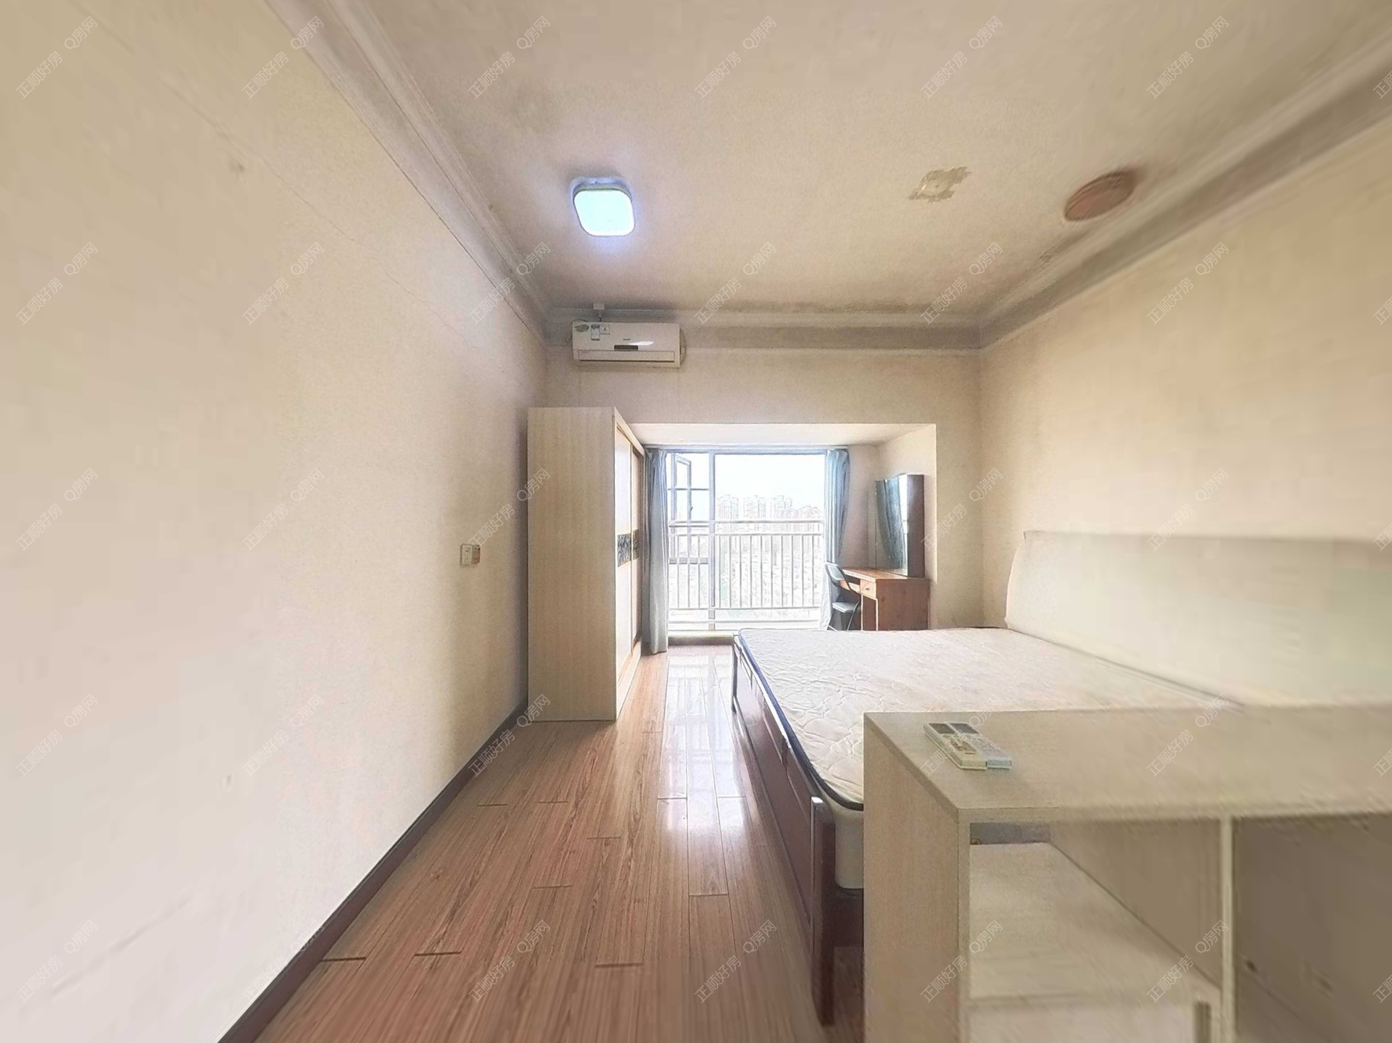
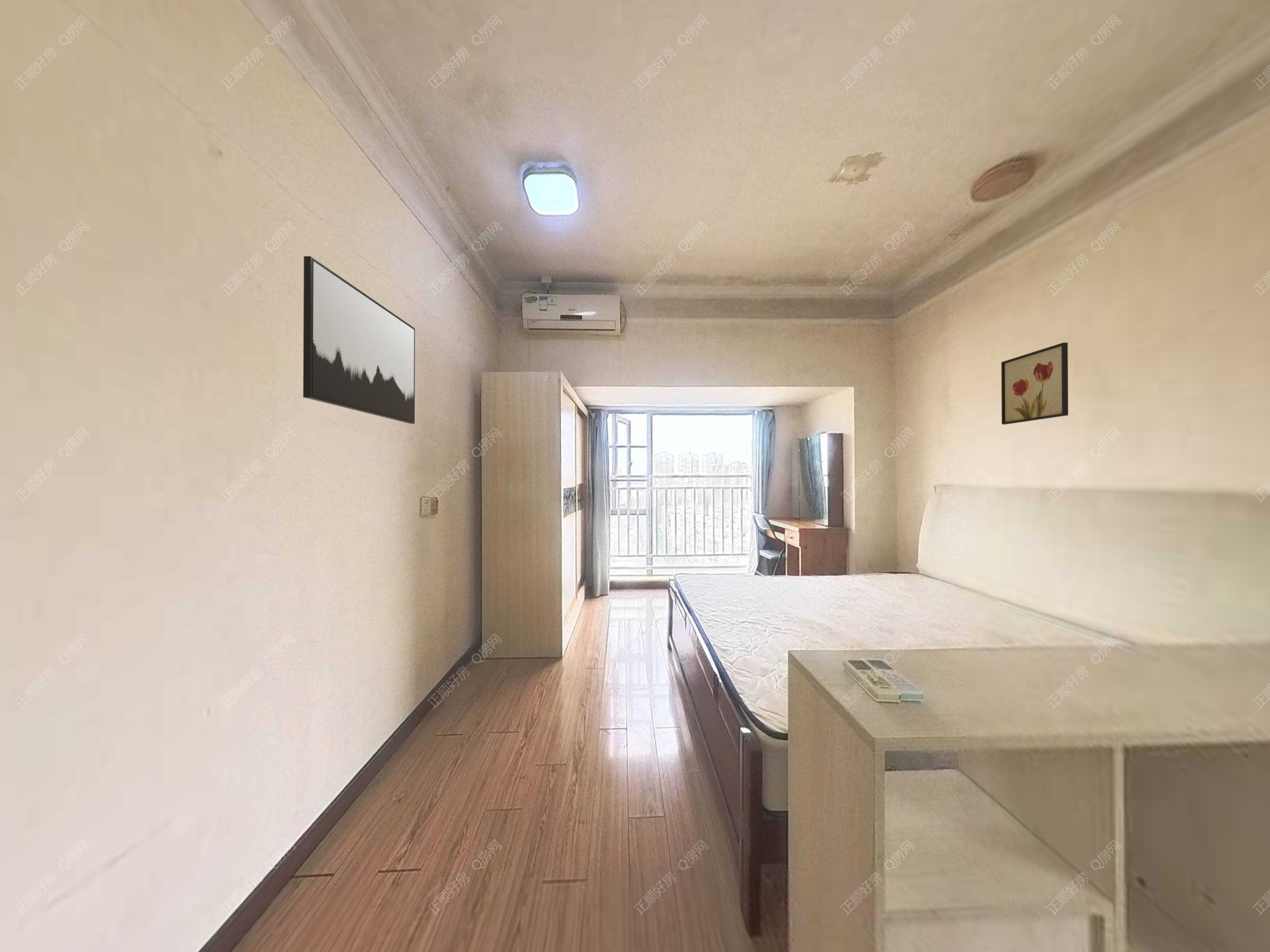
+ wall art [302,255,415,424]
+ wall art [1001,342,1069,425]
